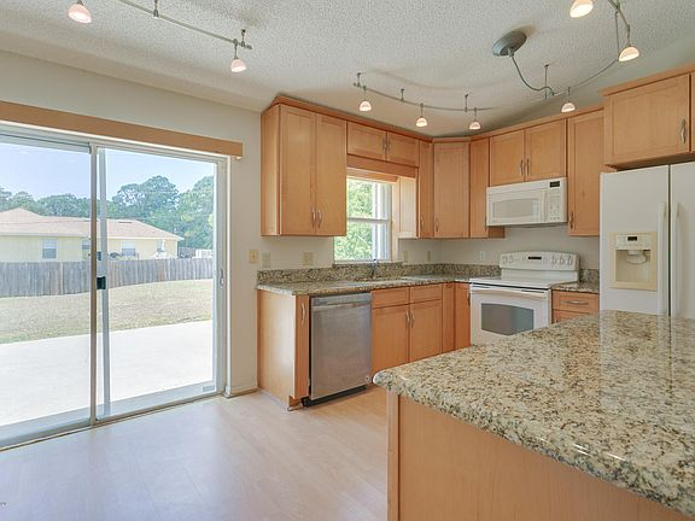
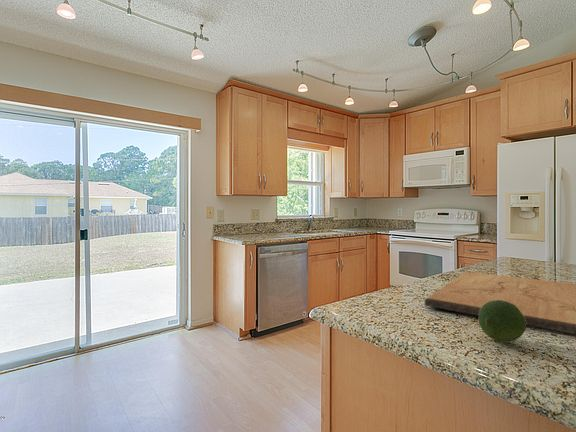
+ cutting board [423,271,576,335]
+ fruit [477,300,527,343]
